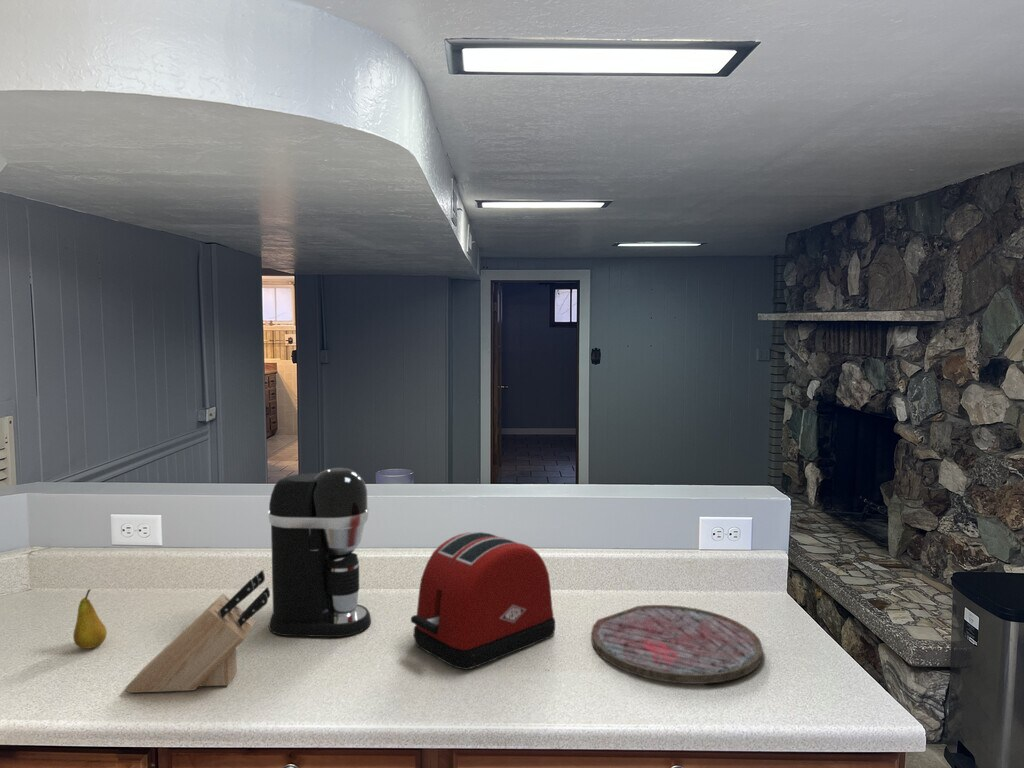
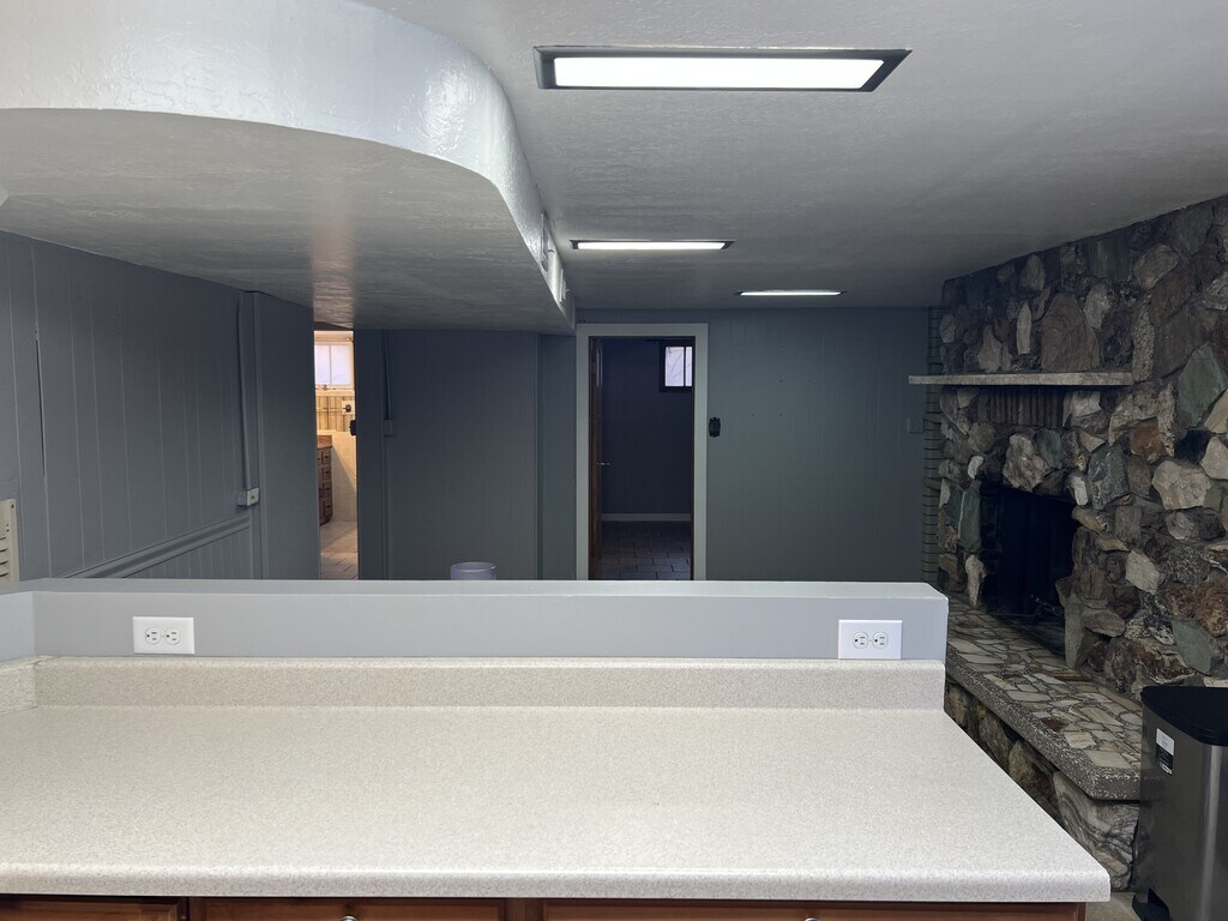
- fruit [72,588,108,650]
- cutting board [590,604,763,685]
- knife block [124,569,271,694]
- toaster [410,531,556,671]
- coffee maker [267,467,372,638]
